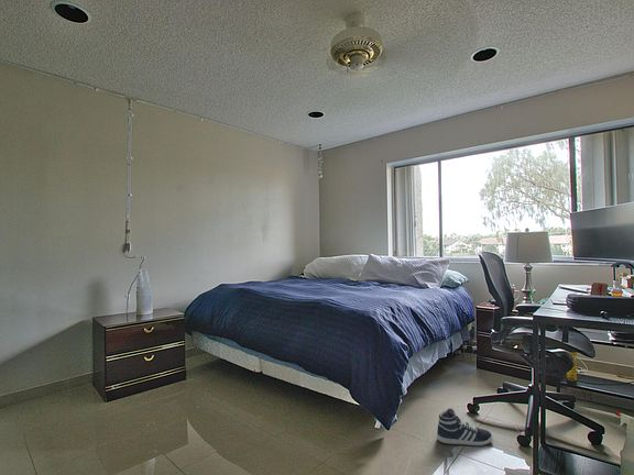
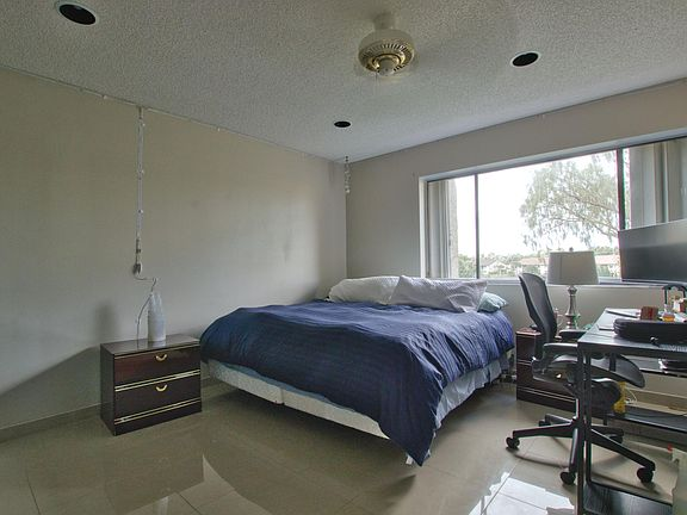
- sneaker [436,407,494,448]
